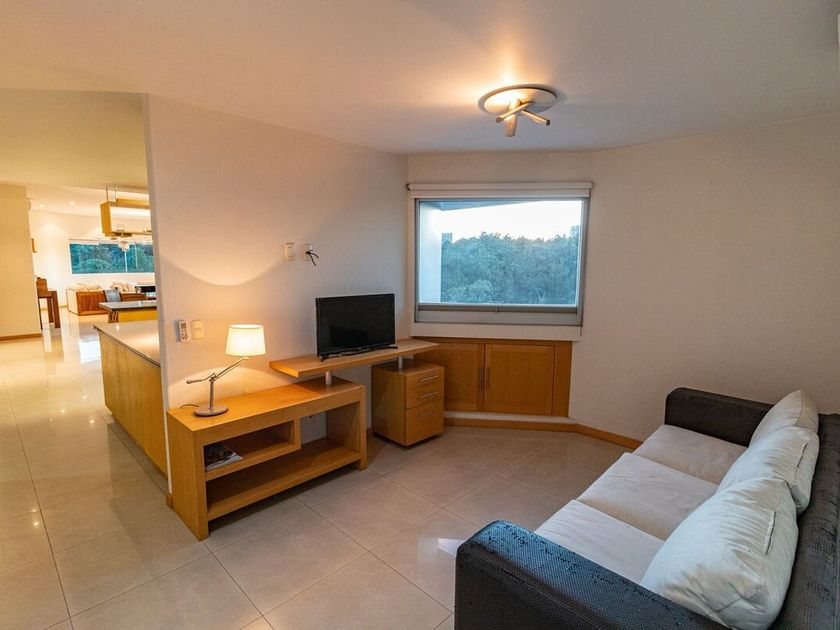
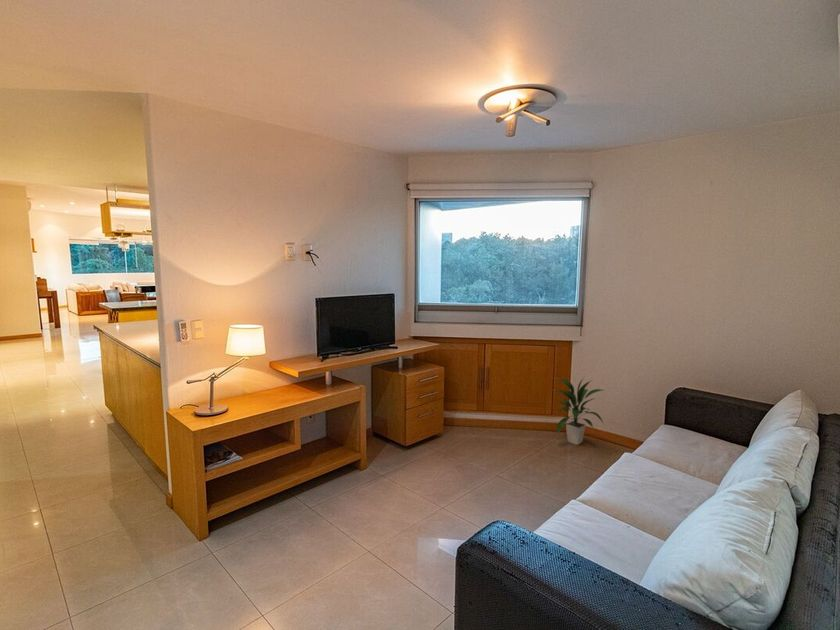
+ indoor plant [553,375,605,446]
